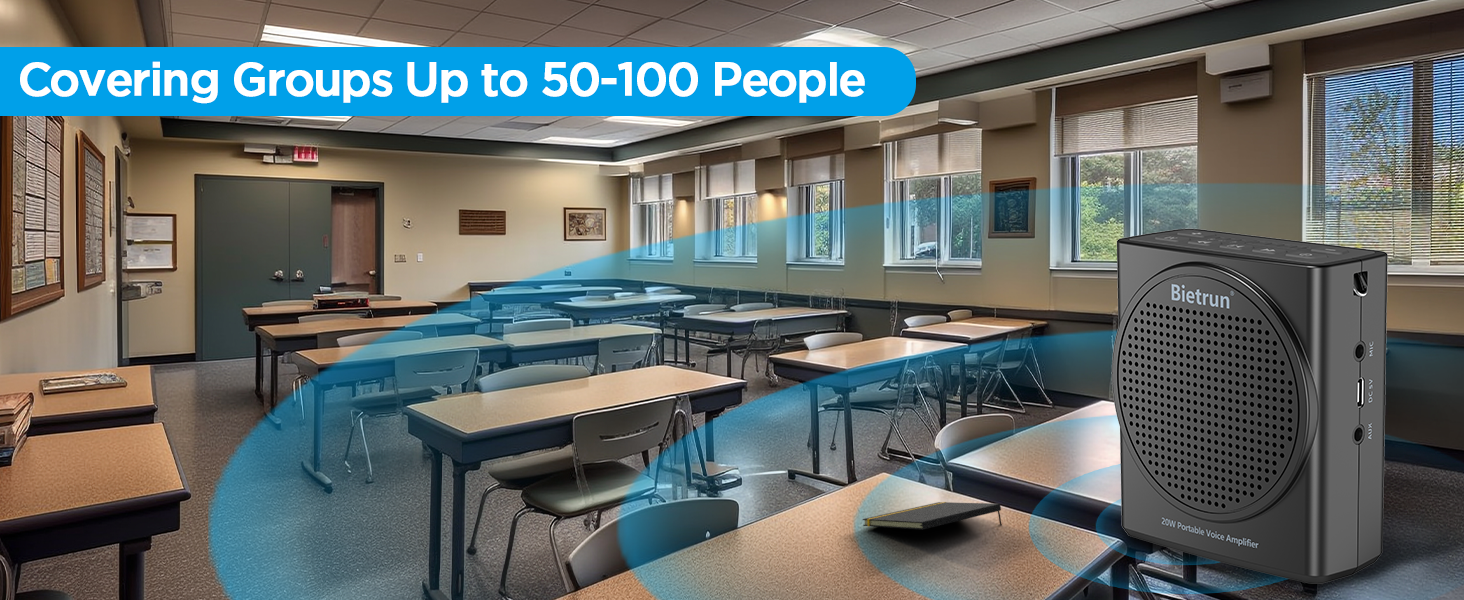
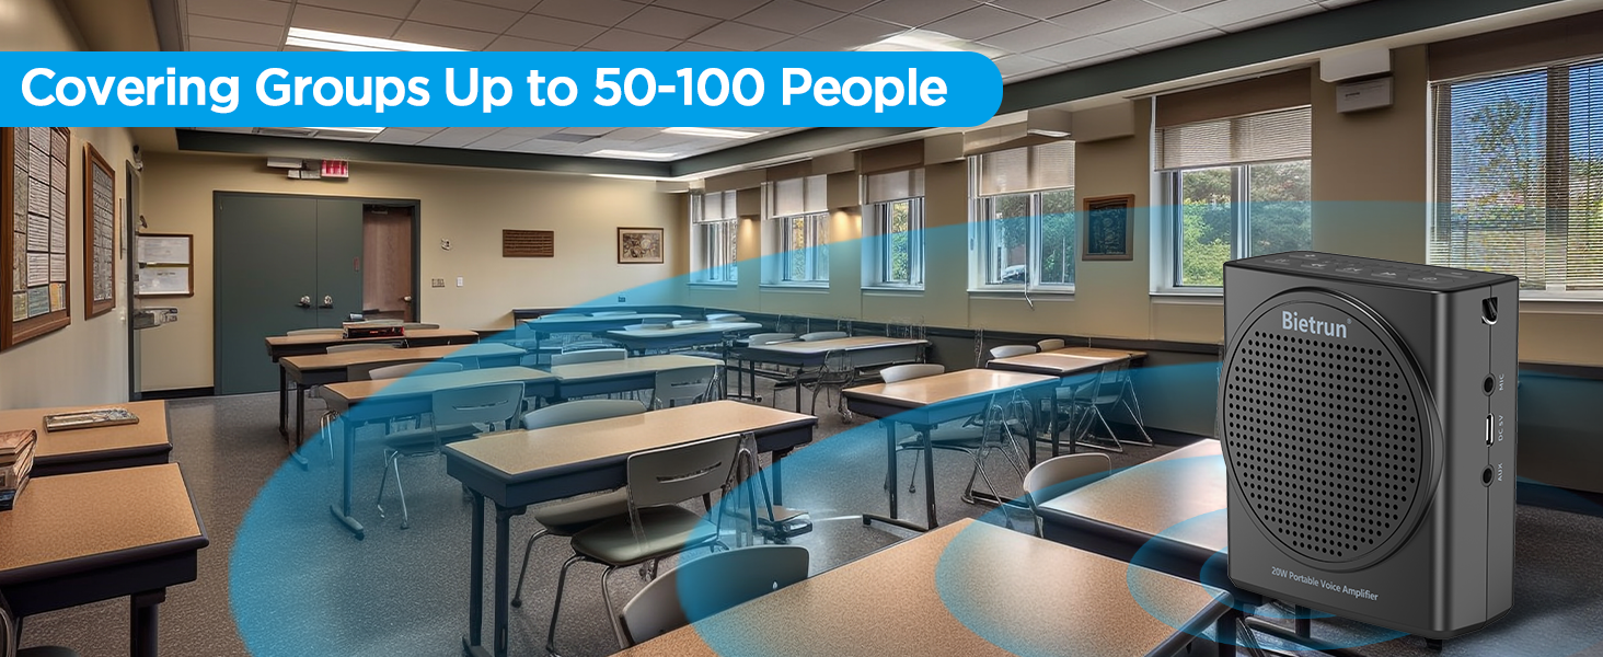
- notepad [862,501,1003,531]
